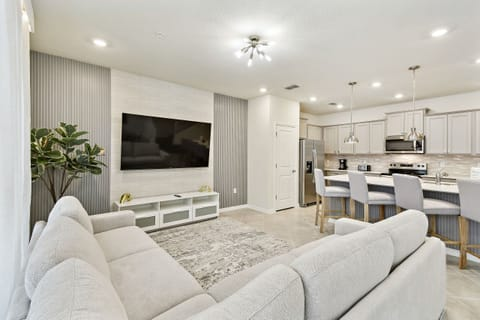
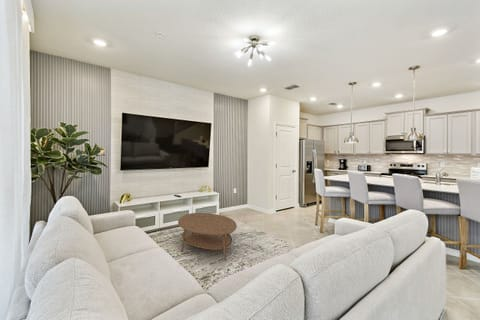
+ coffee table [177,212,238,261]
